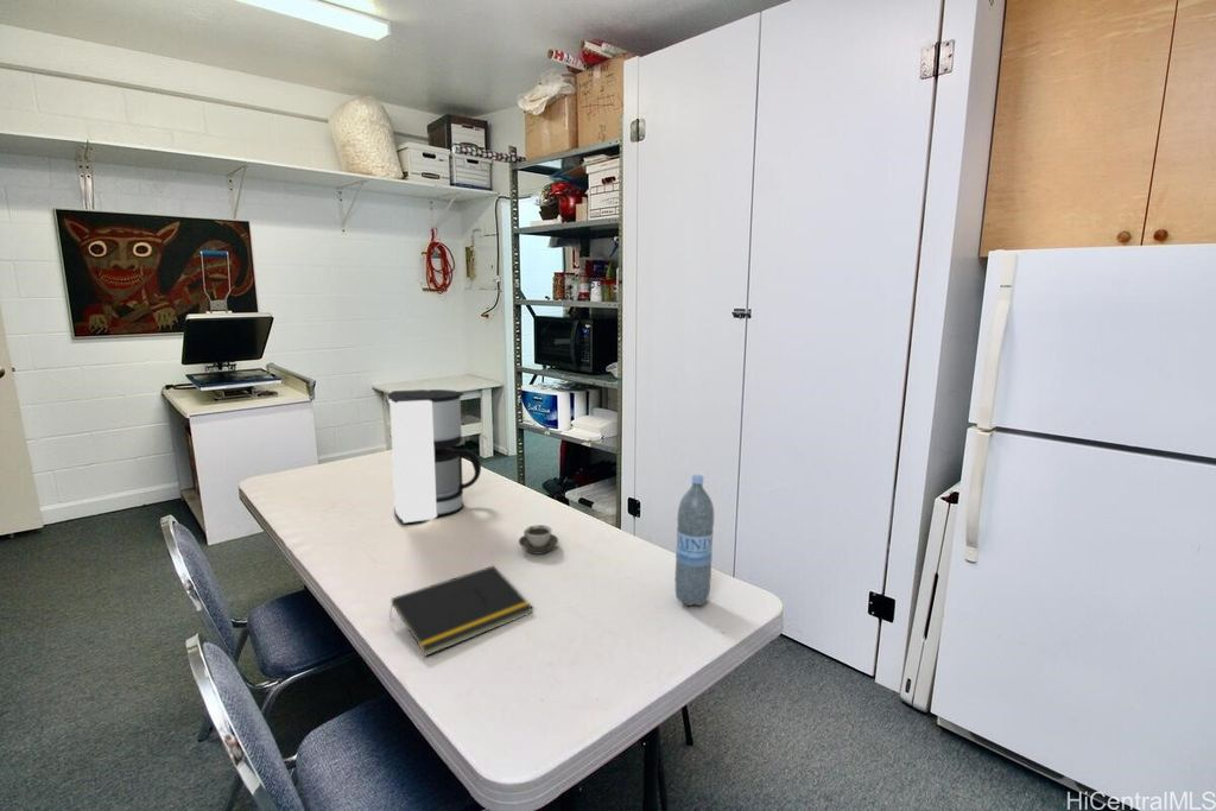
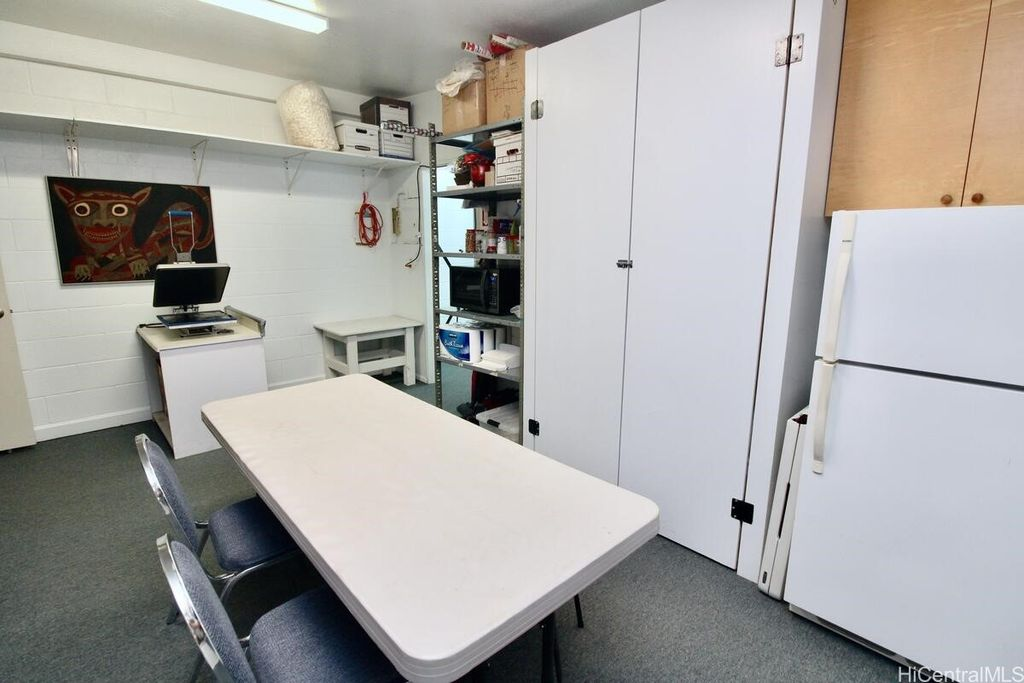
- coffee maker [386,388,482,524]
- cup [518,524,559,556]
- notepad [388,564,534,658]
- water bottle [674,474,715,607]
